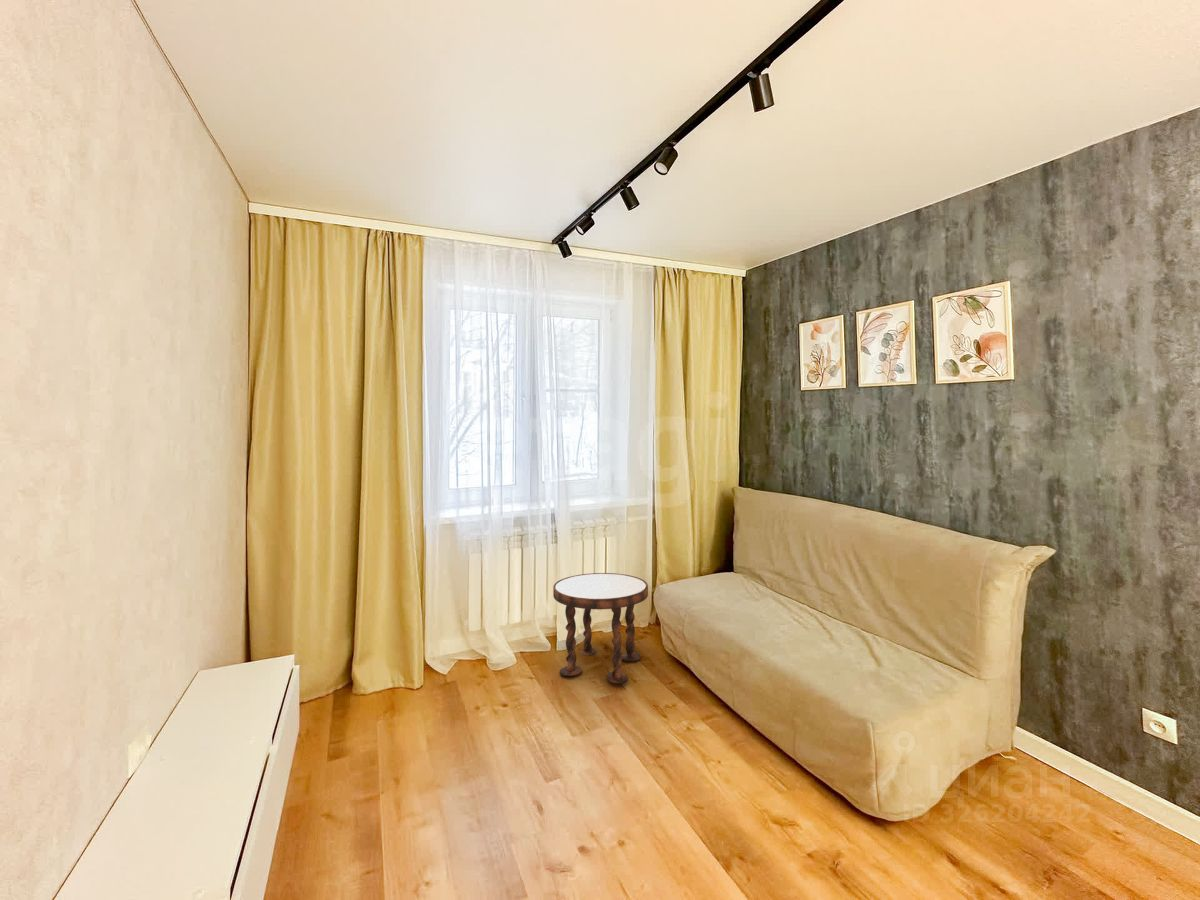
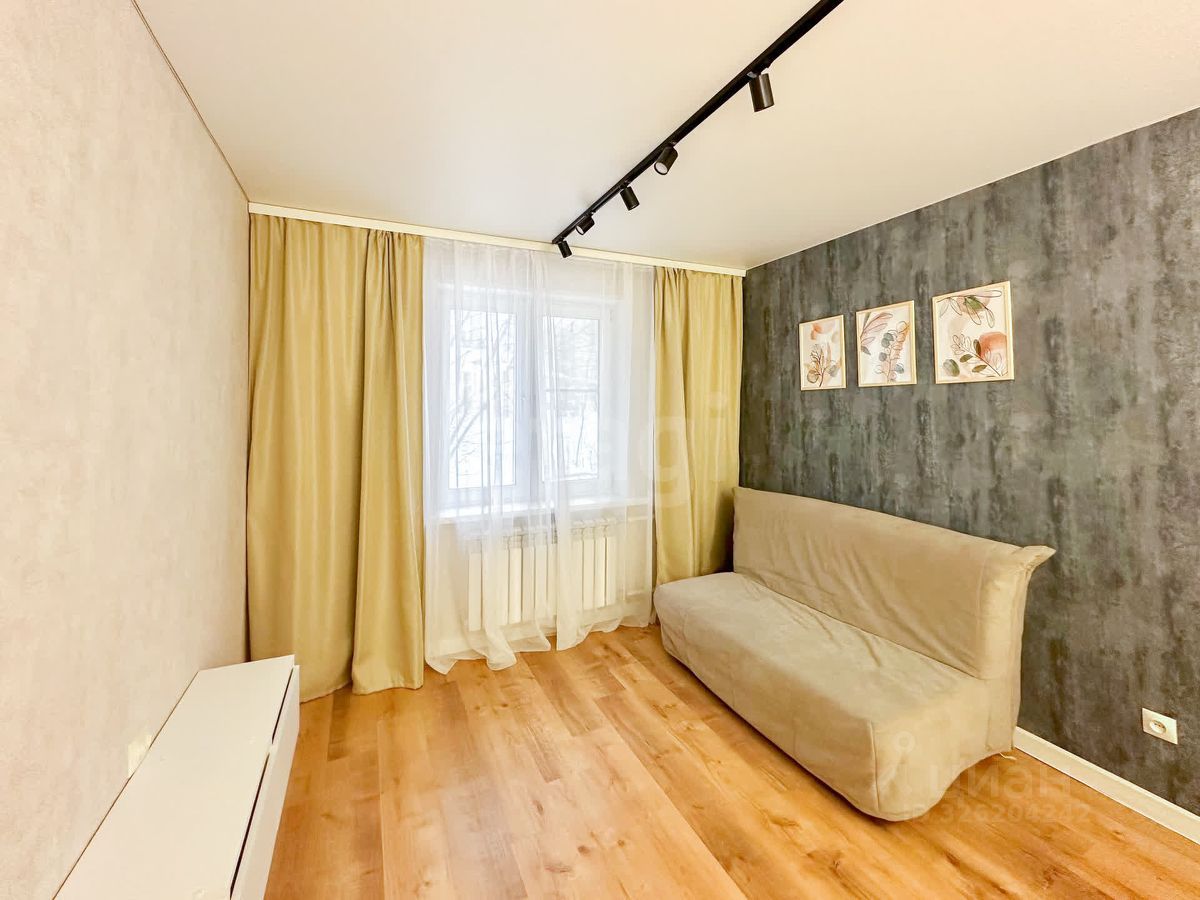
- side table [552,572,649,685]
